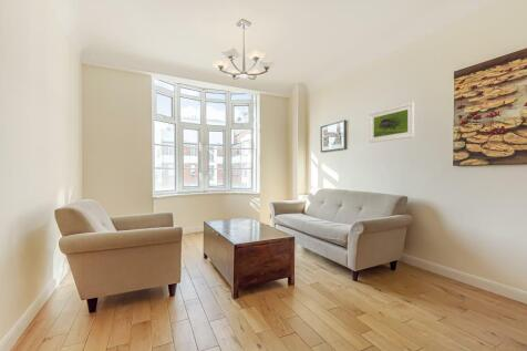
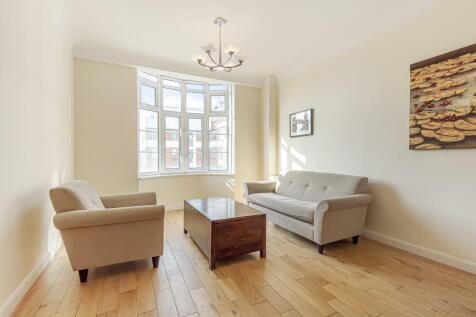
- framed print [369,102,415,144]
